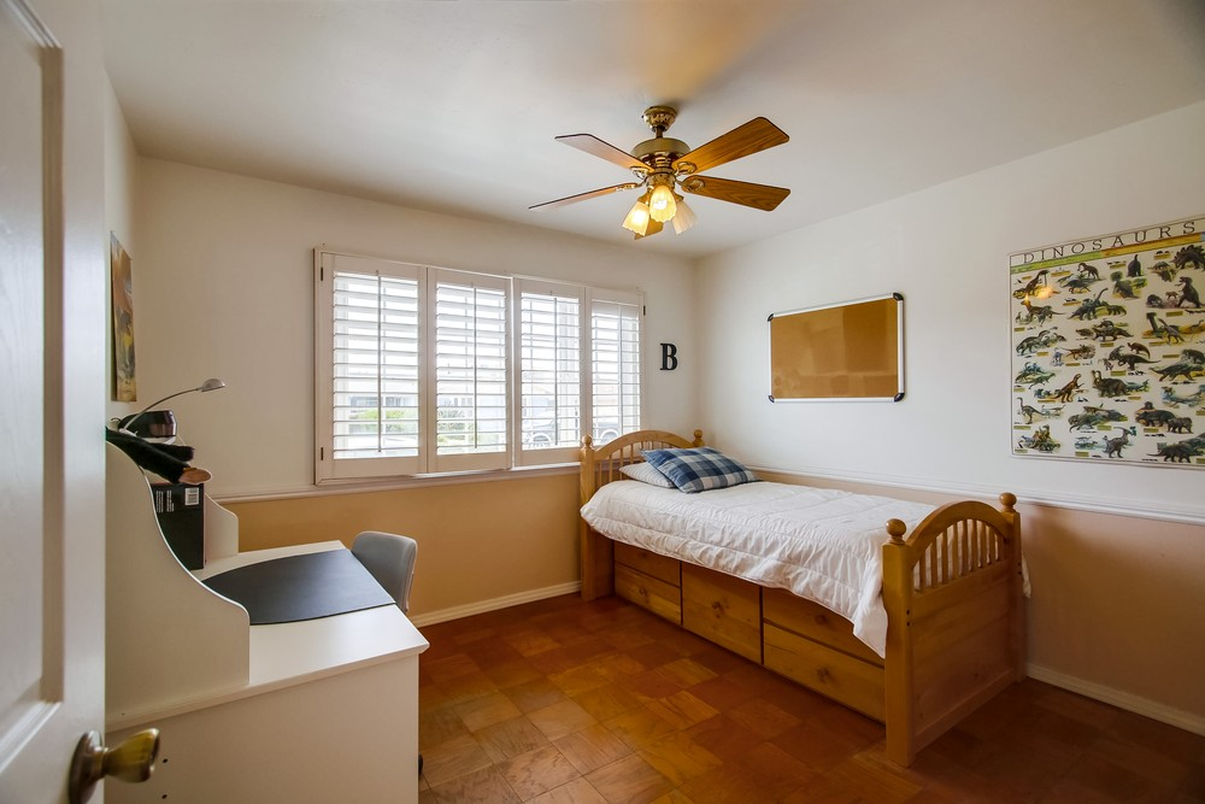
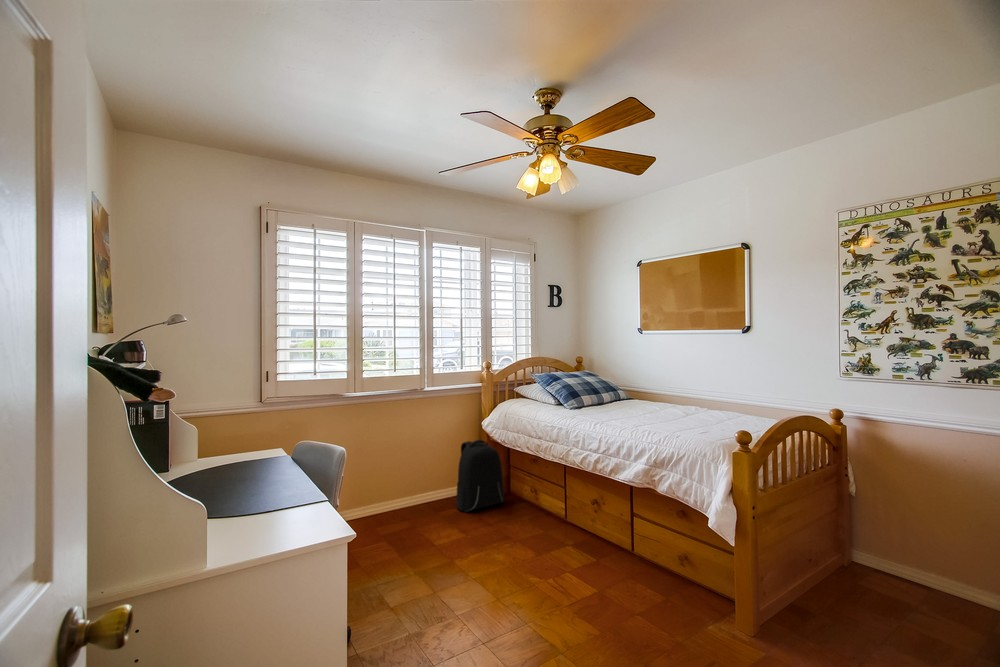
+ backpack [455,439,505,513]
